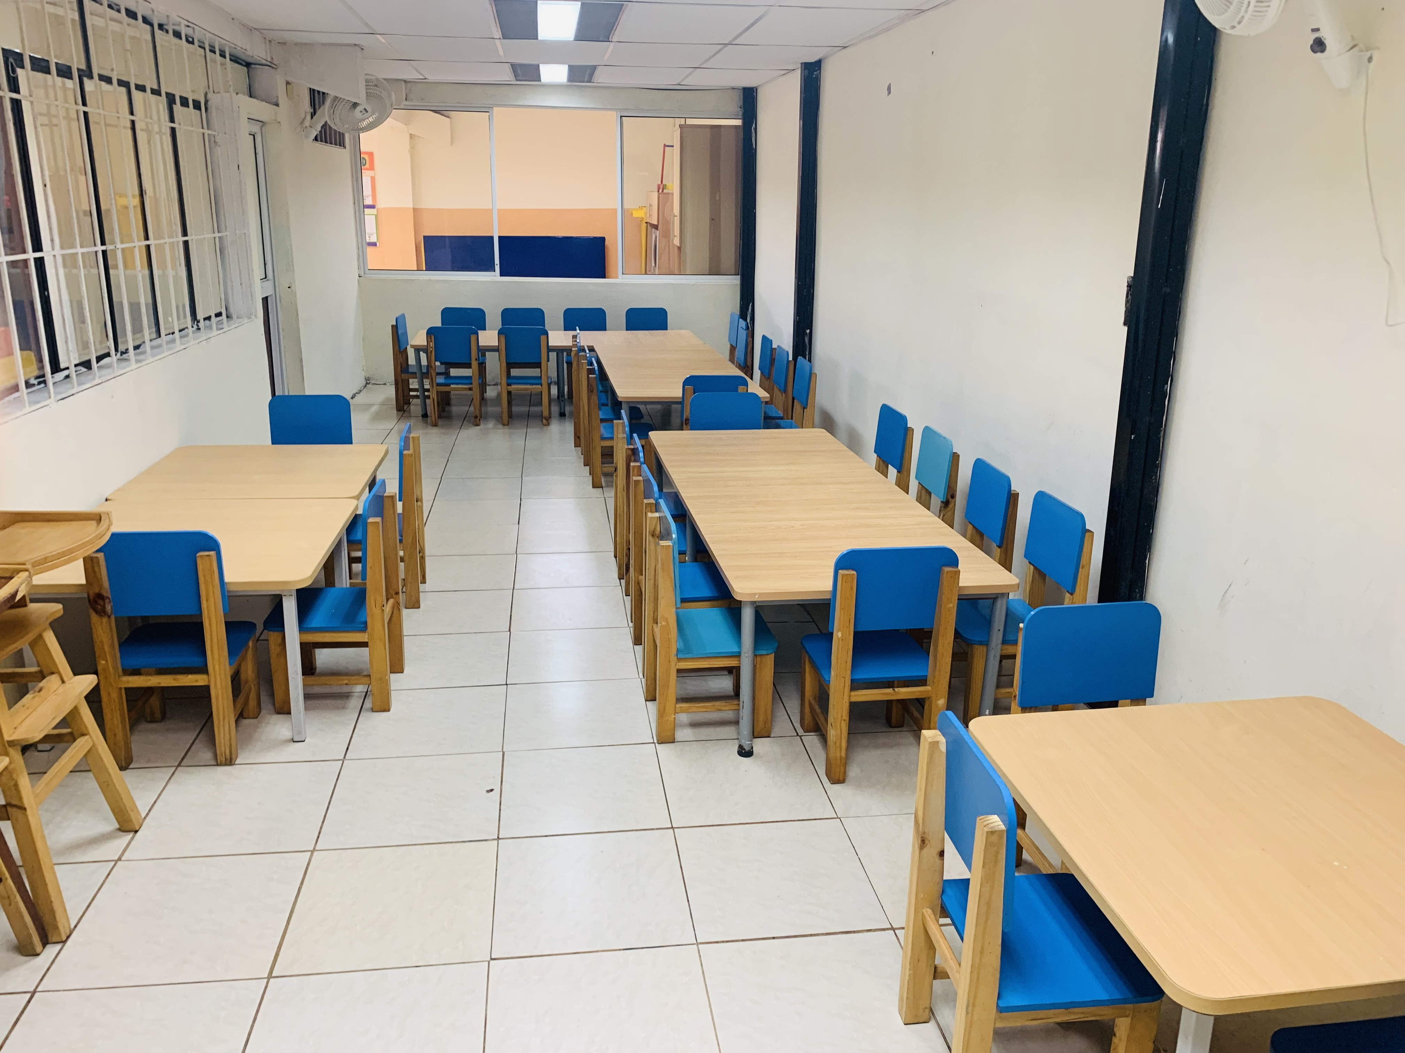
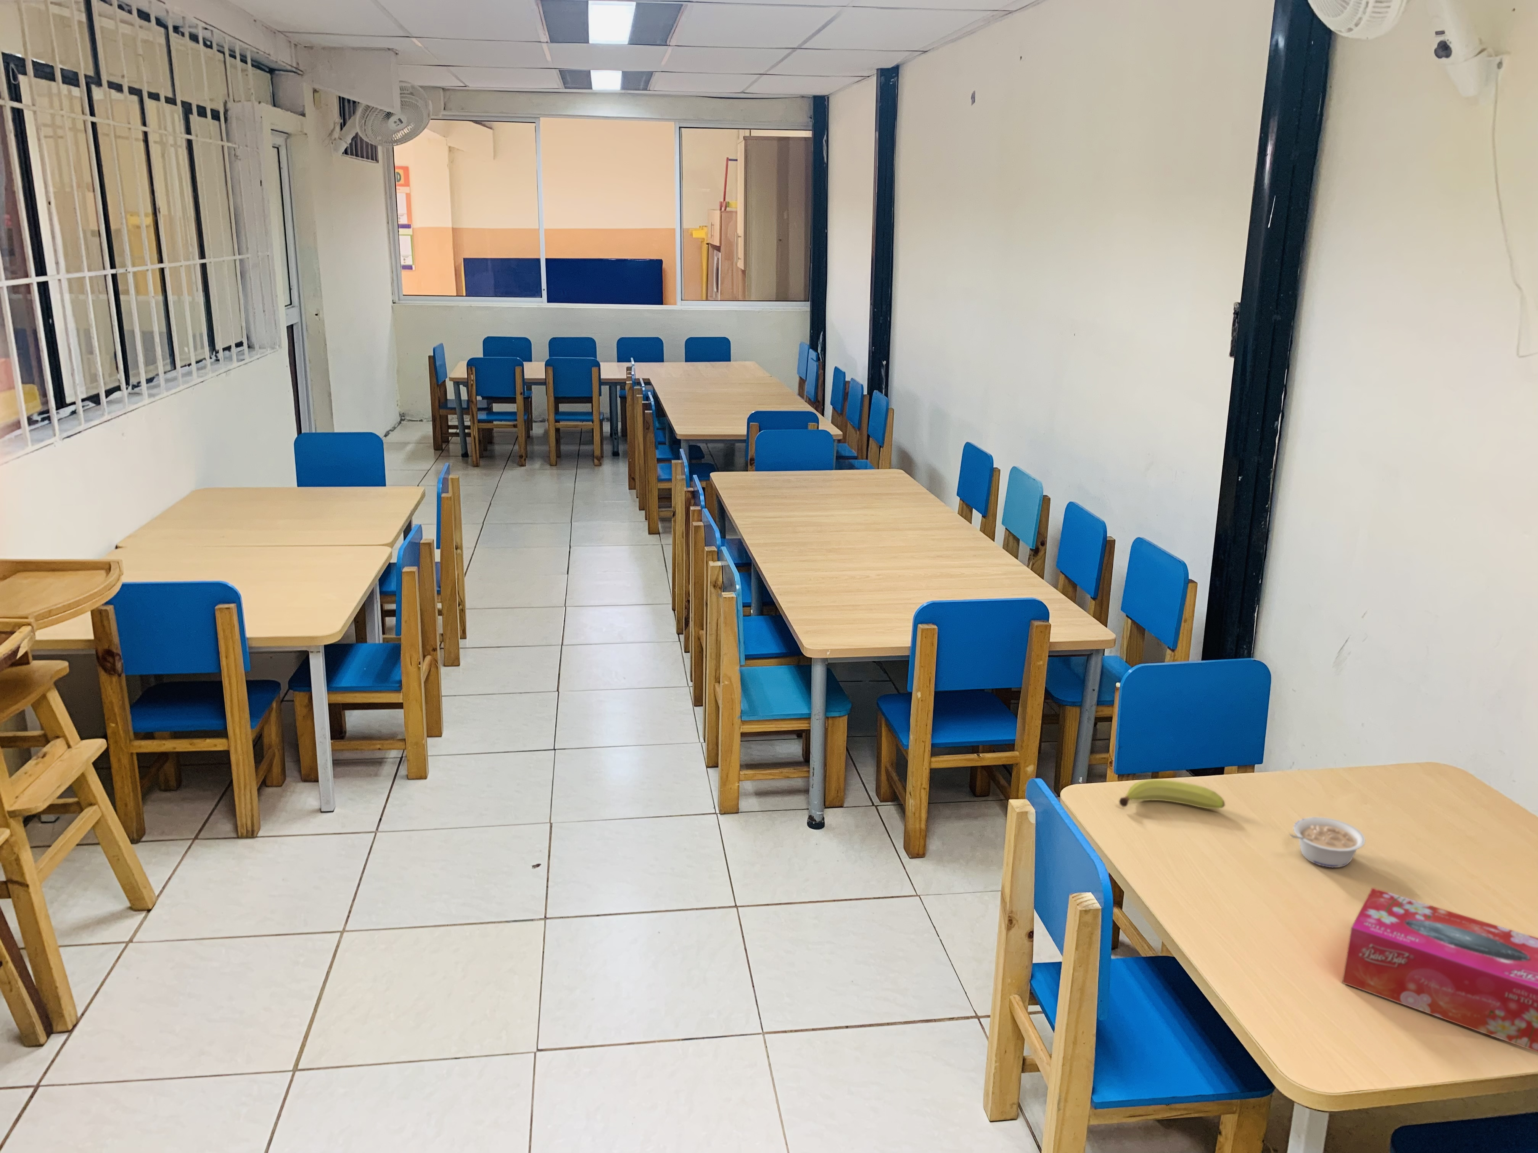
+ tissue box [1342,888,1538,1052]
+ fruit [1119,779,1226,809]
+ legume [1289,816,1366,868]
